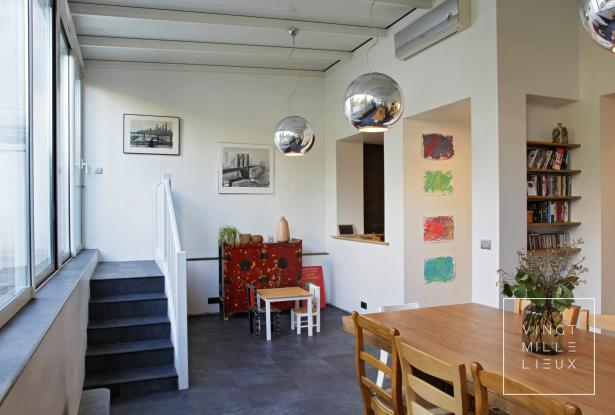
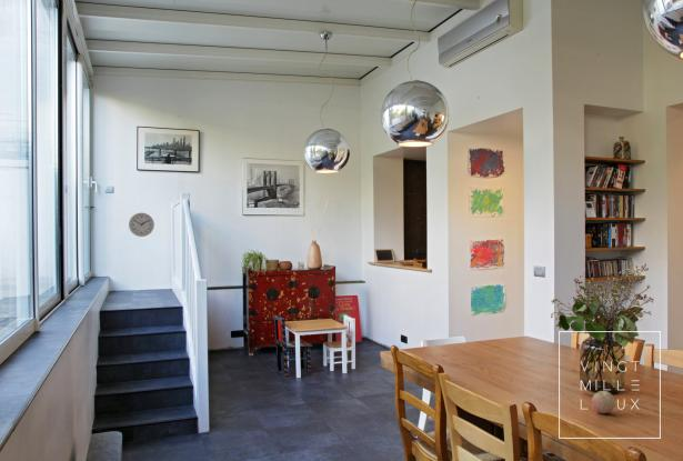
+ fruit [591,390,616,414]
+ wall clock [128,212,155,238]
